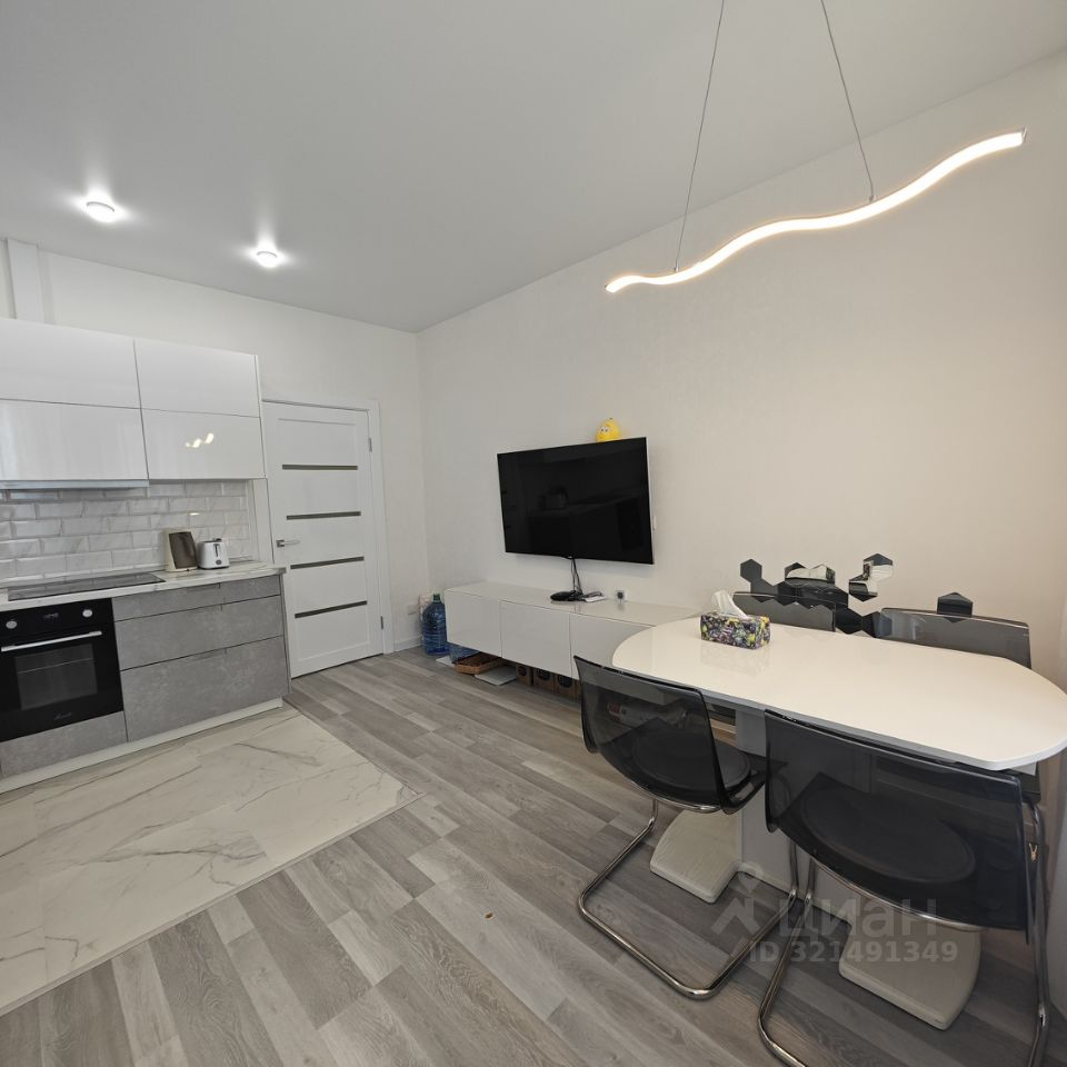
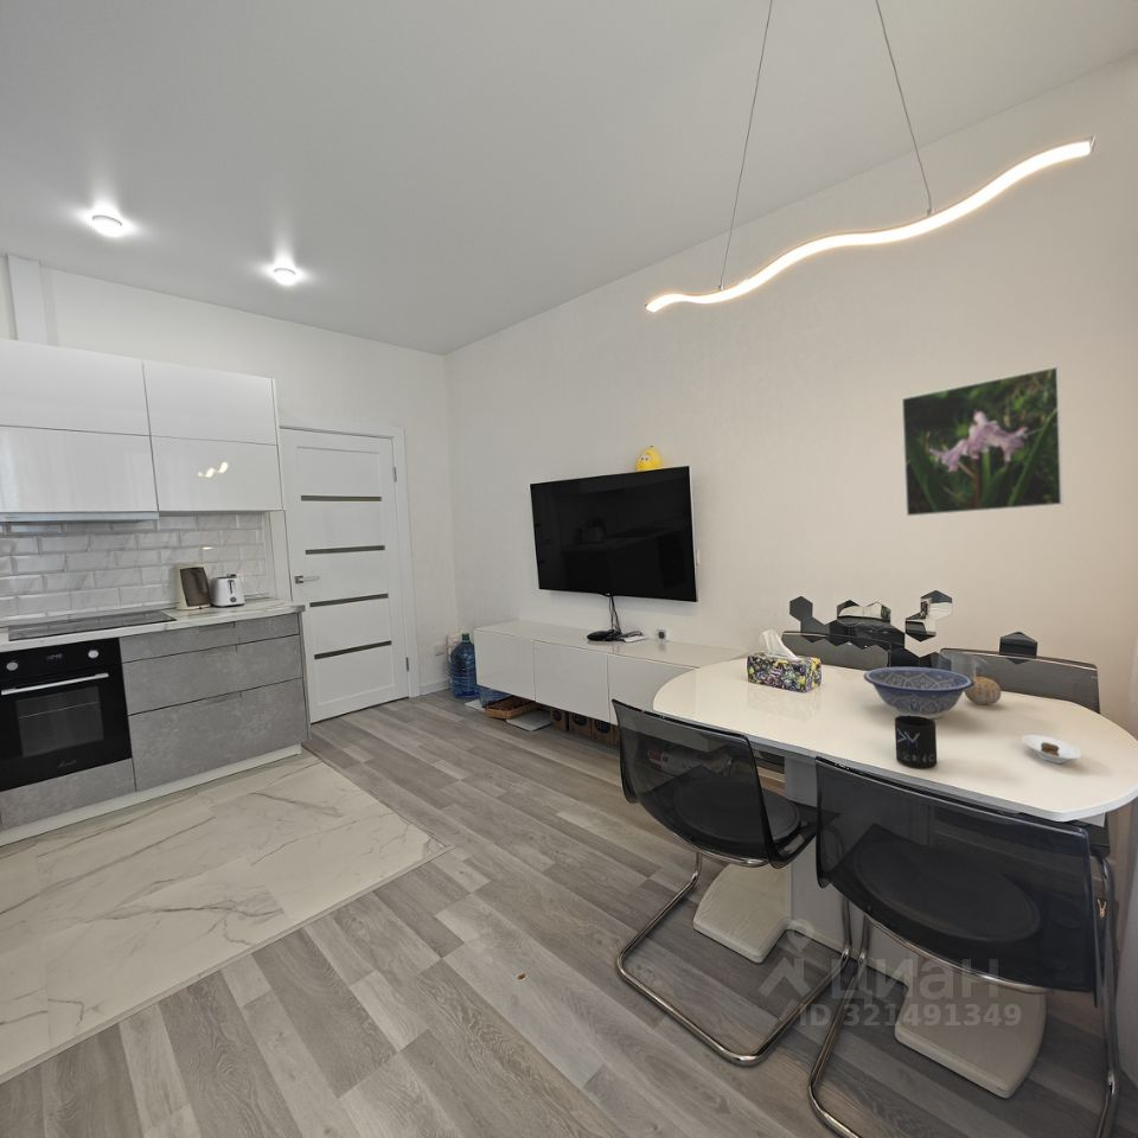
+ decorative bowl [863,666,974,720]
+ saucer [1021,734,1082,765]
+ fruit [964,676,1002,705]
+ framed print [901,365,1065,518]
+ mug [894,715,939,769]
